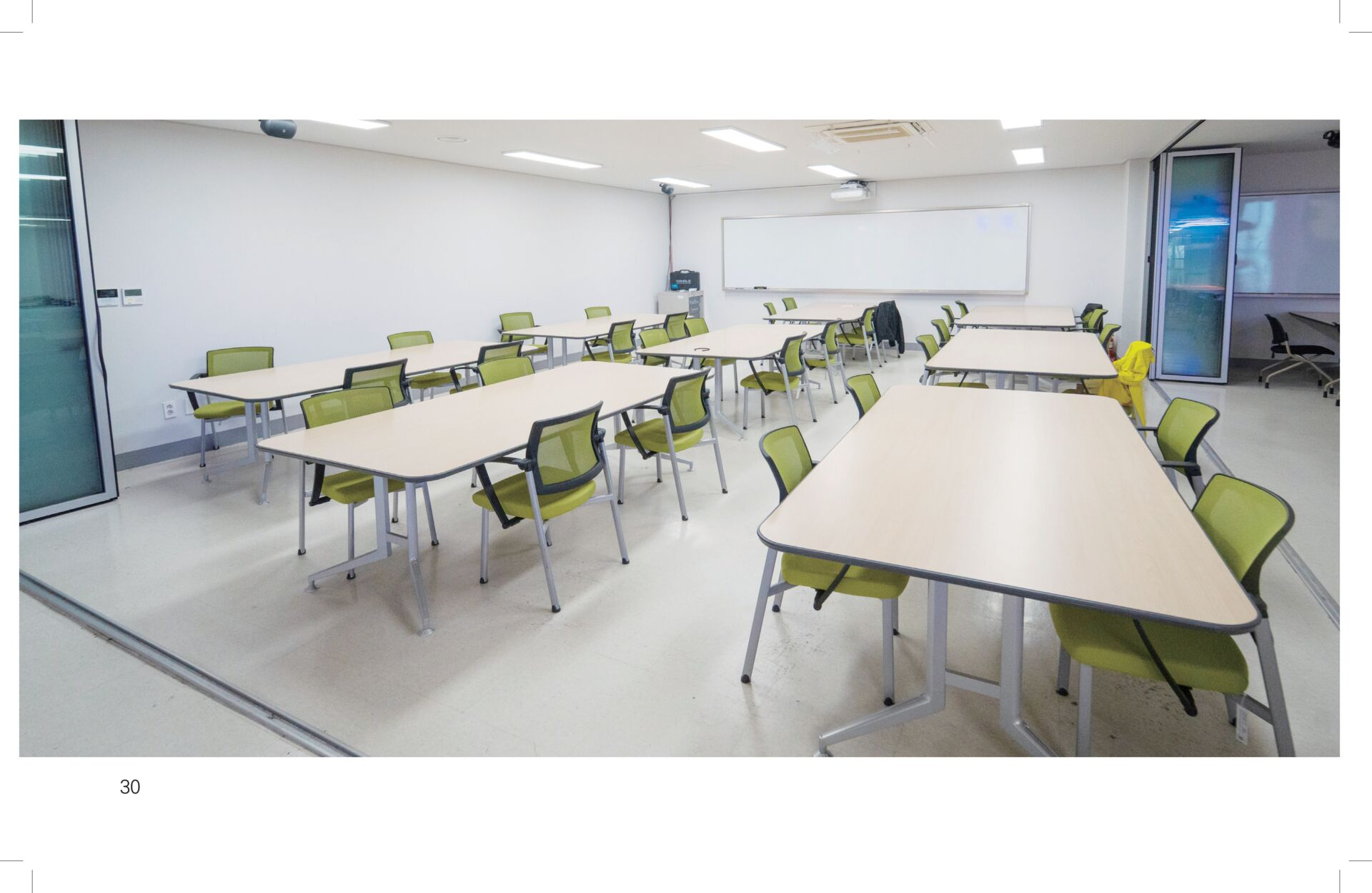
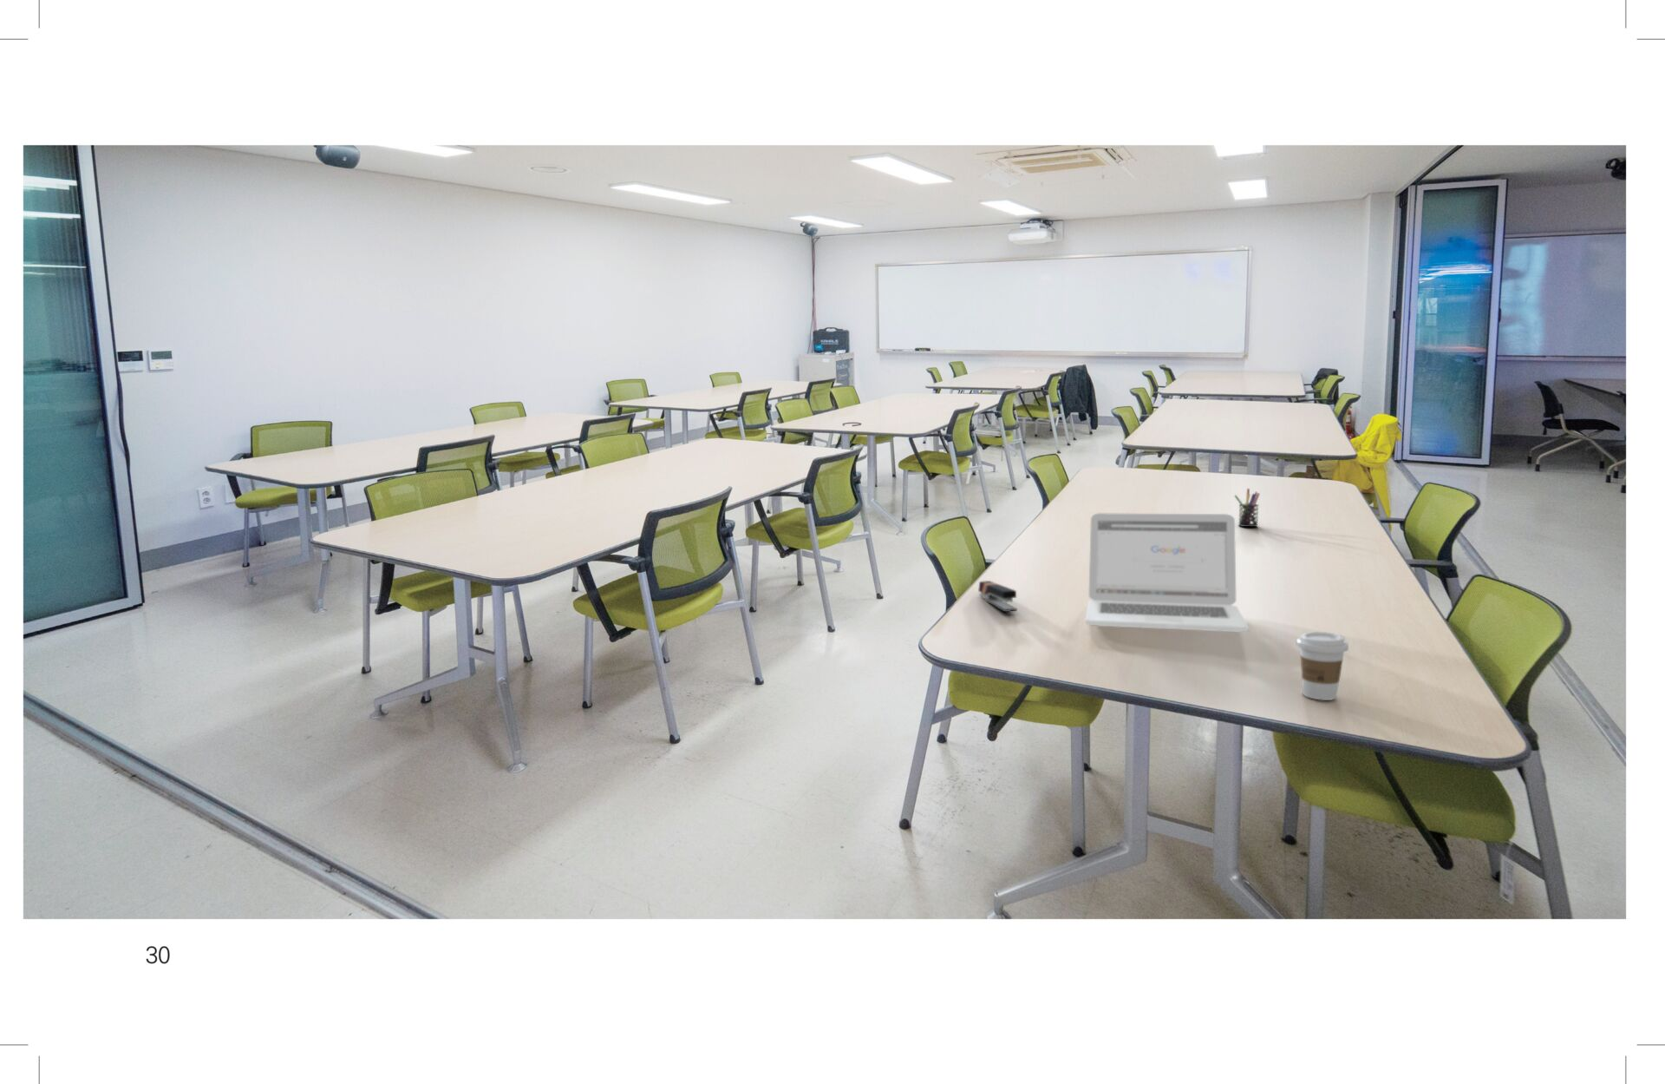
+ stapler [977,580,1018,613]
+ pen holder [1233,488,1261,528]
+ coffee cup [1296,631,1349,702]
+ laptop [1085,512,1249,632]
